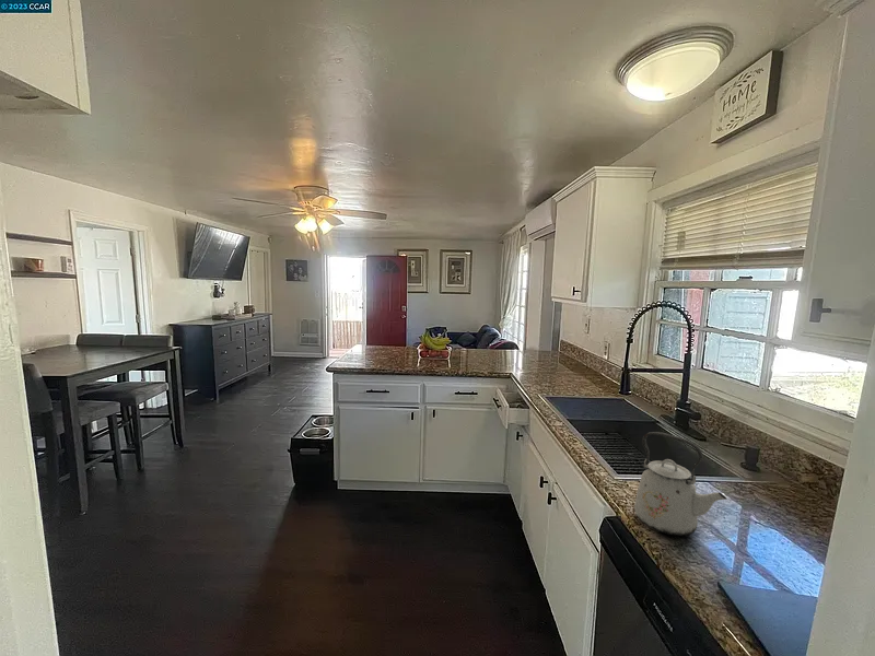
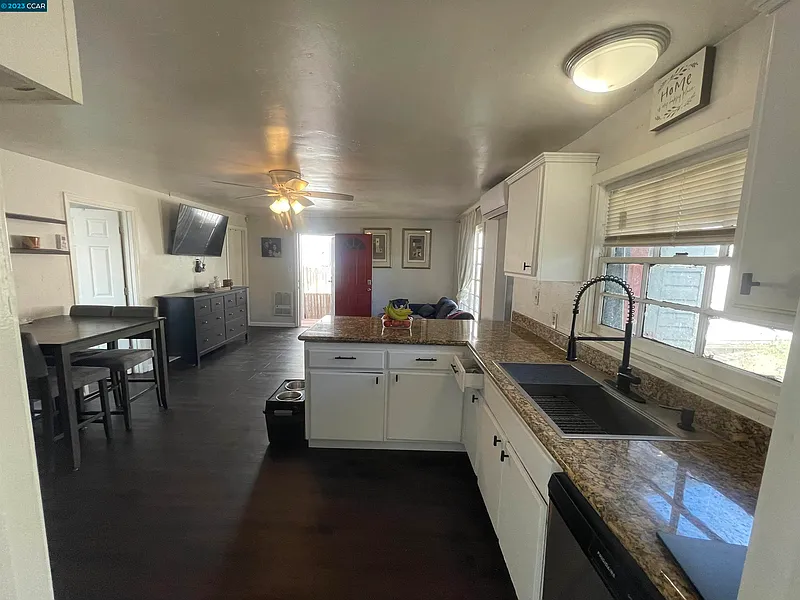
- kettle [633,431,728,537]
